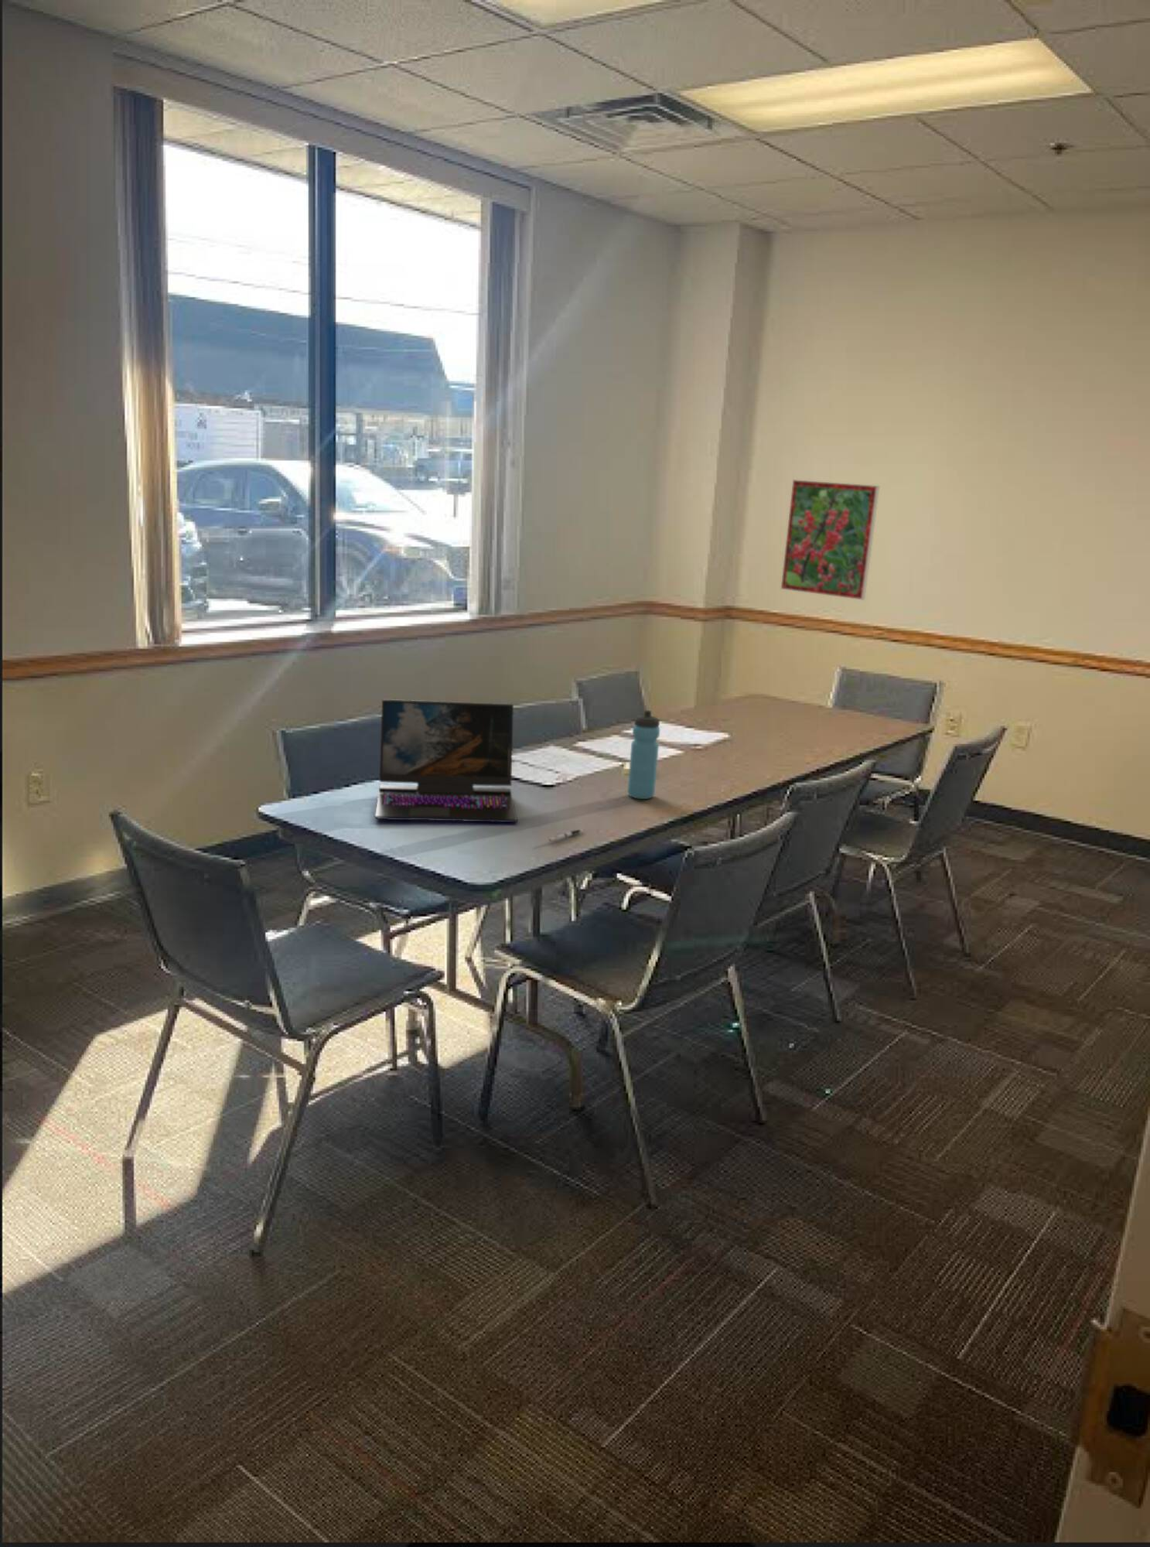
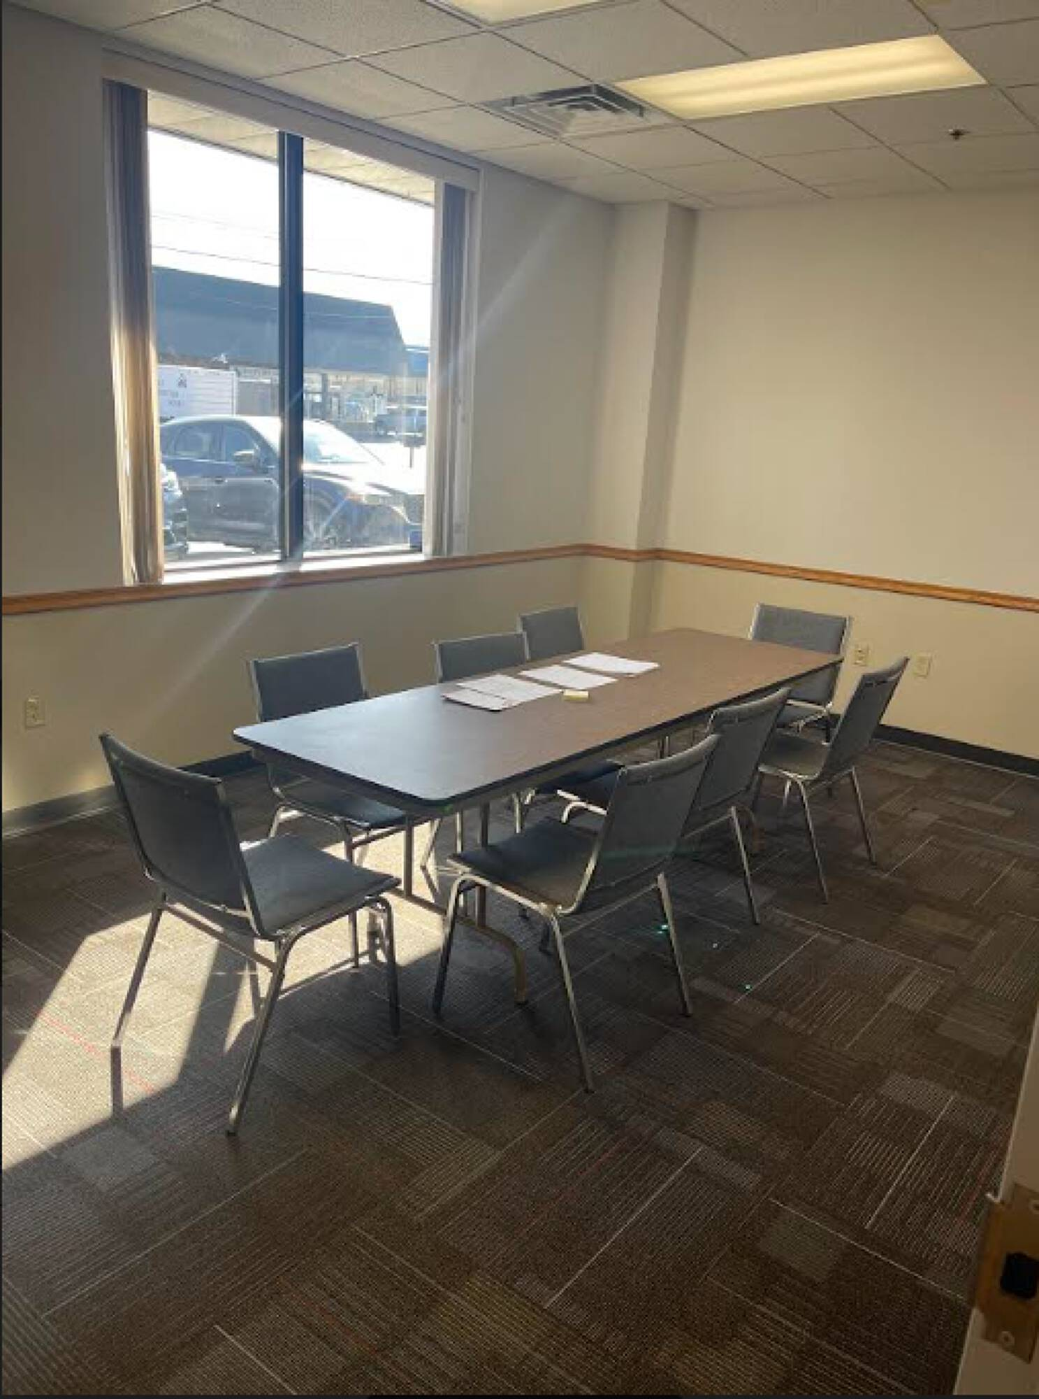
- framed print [780,478,881,601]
- laptop [374,698,518,822]
- pen [548,828,583,843]
- water bottle [627,709,661,799]
